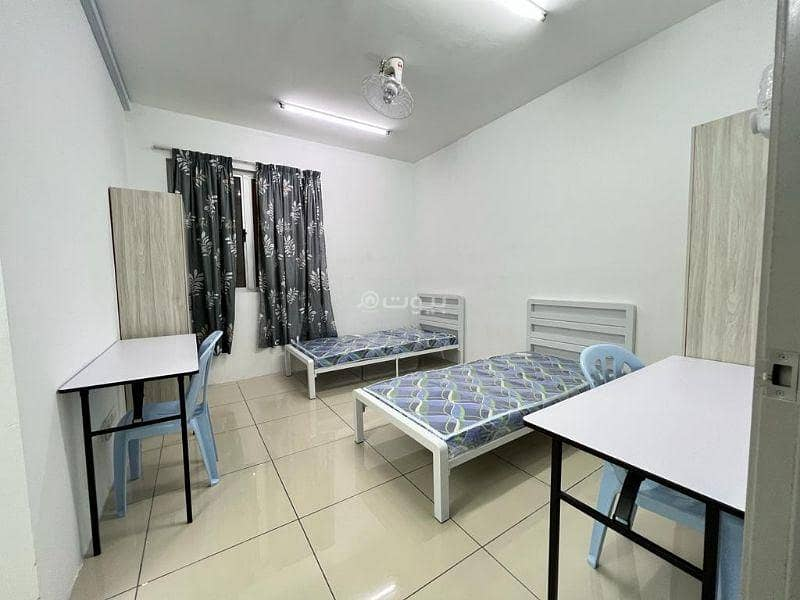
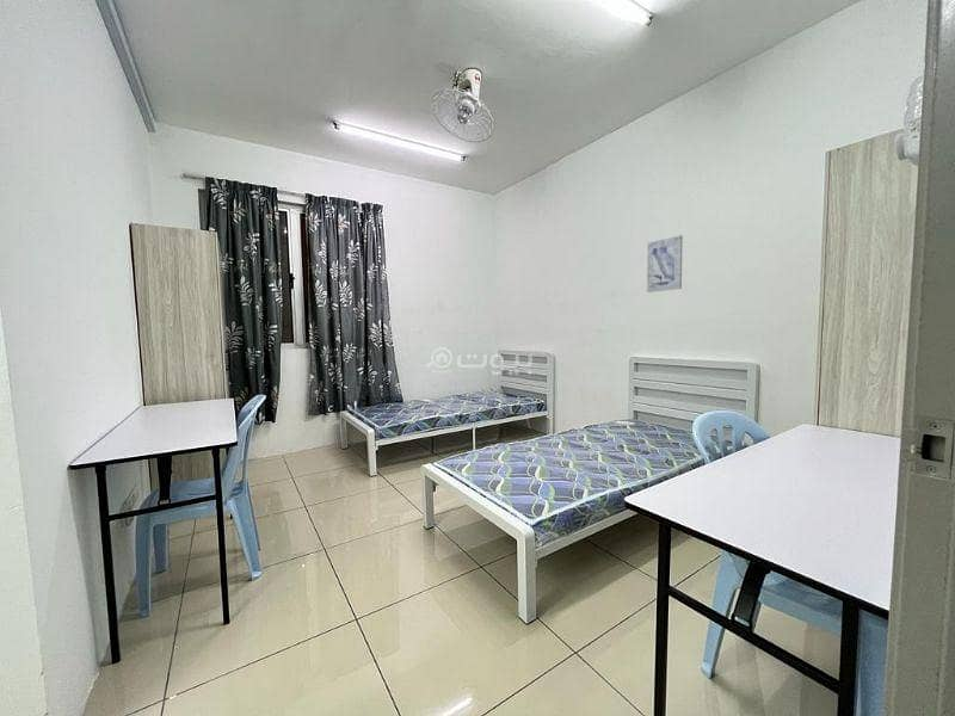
+ wall art [646,234,684,294]
